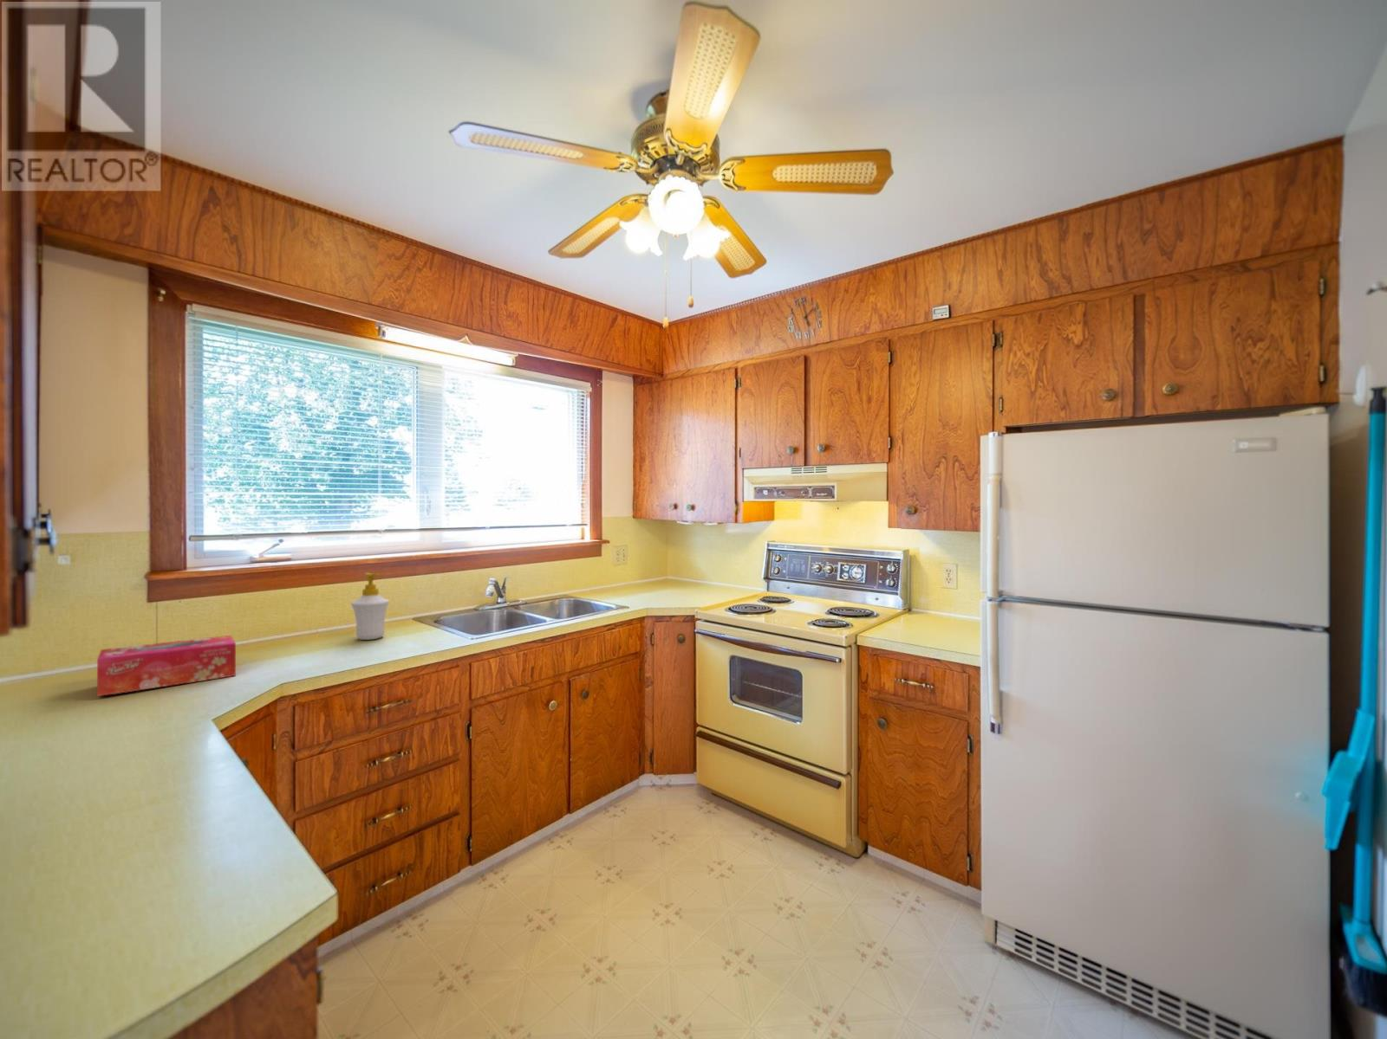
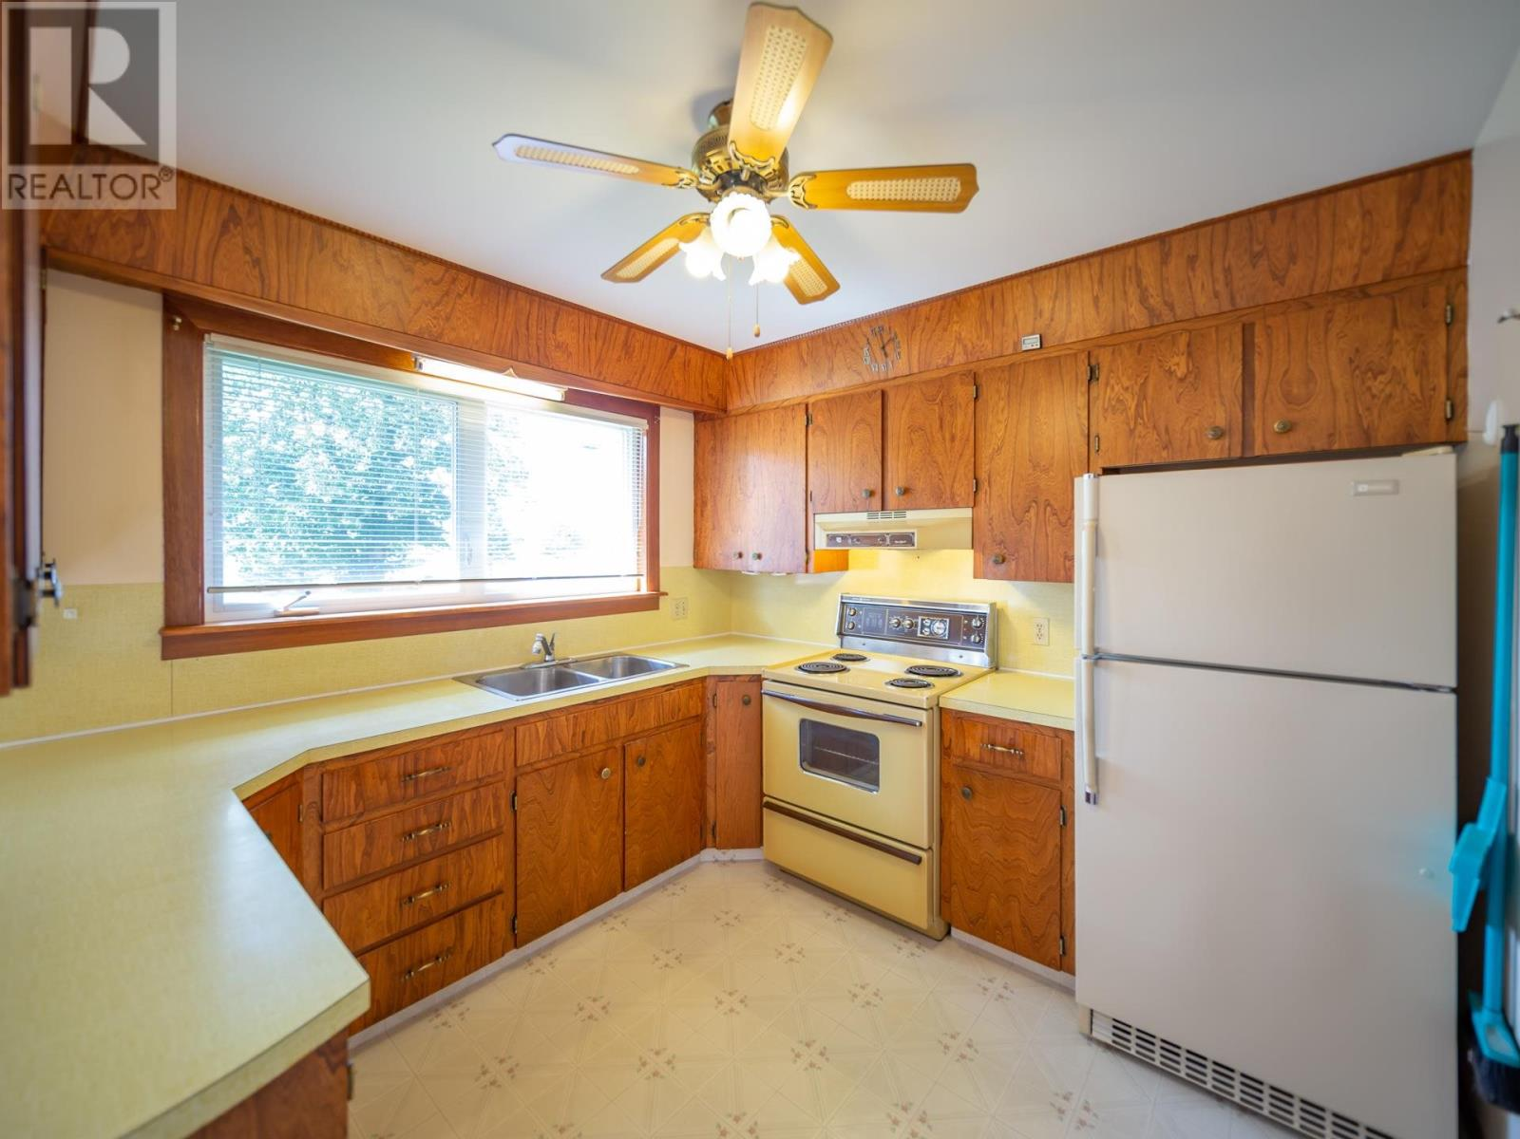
- soap bottle [351,572,390,641]
- tissue box [96,635,237,697]
